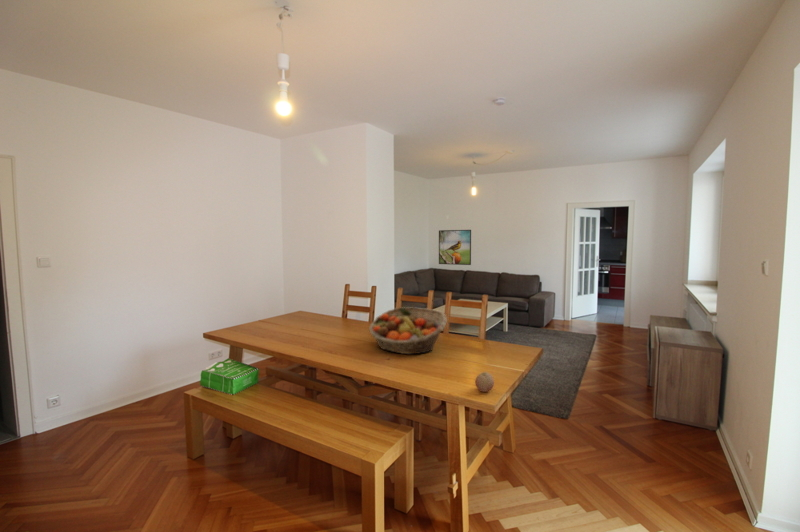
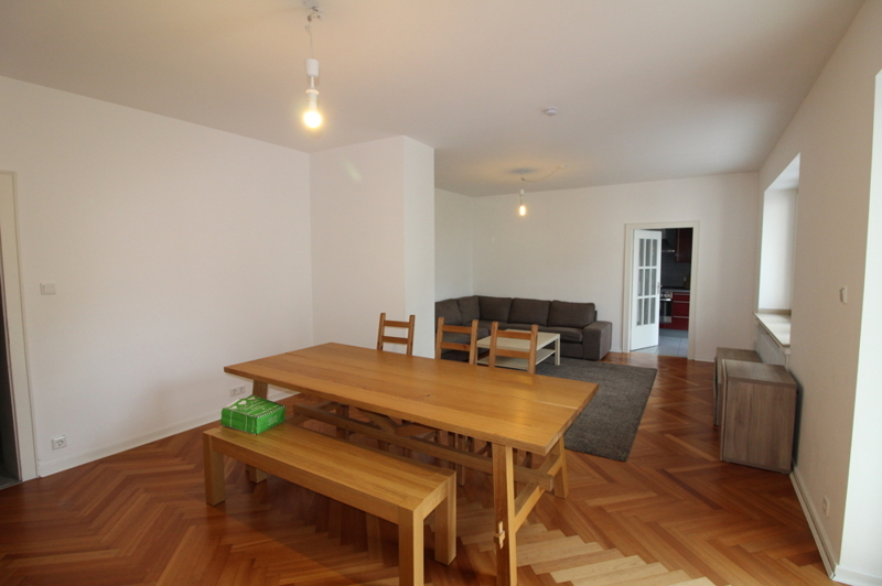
- fruit [474,371,495,393]
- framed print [438,229,472,266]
- fruit basket [368,306,448,355]
